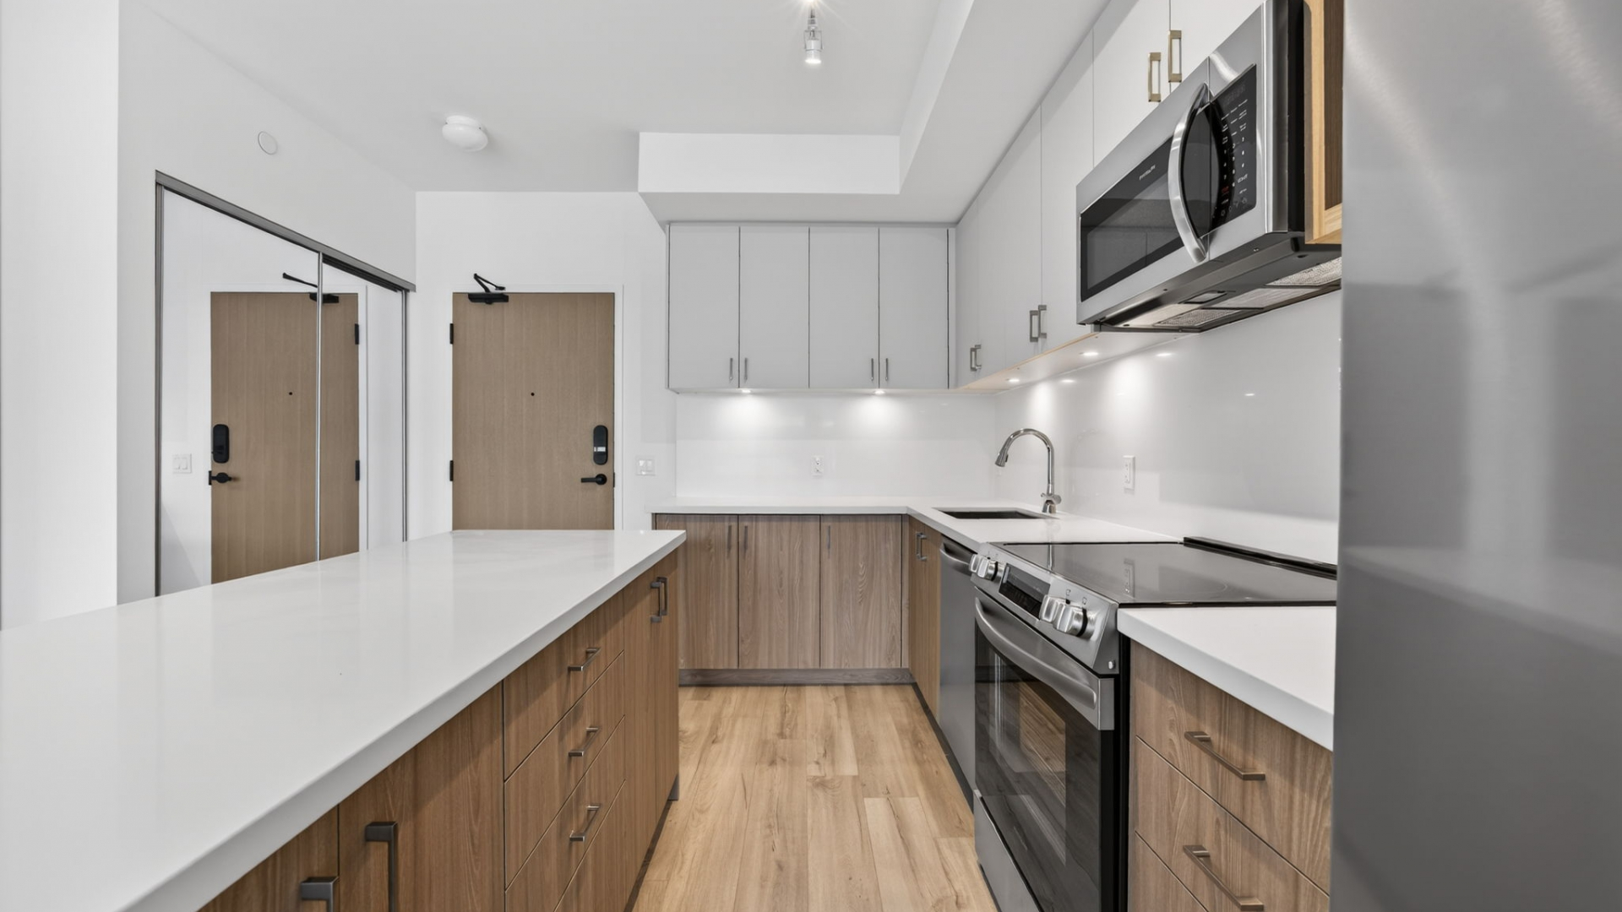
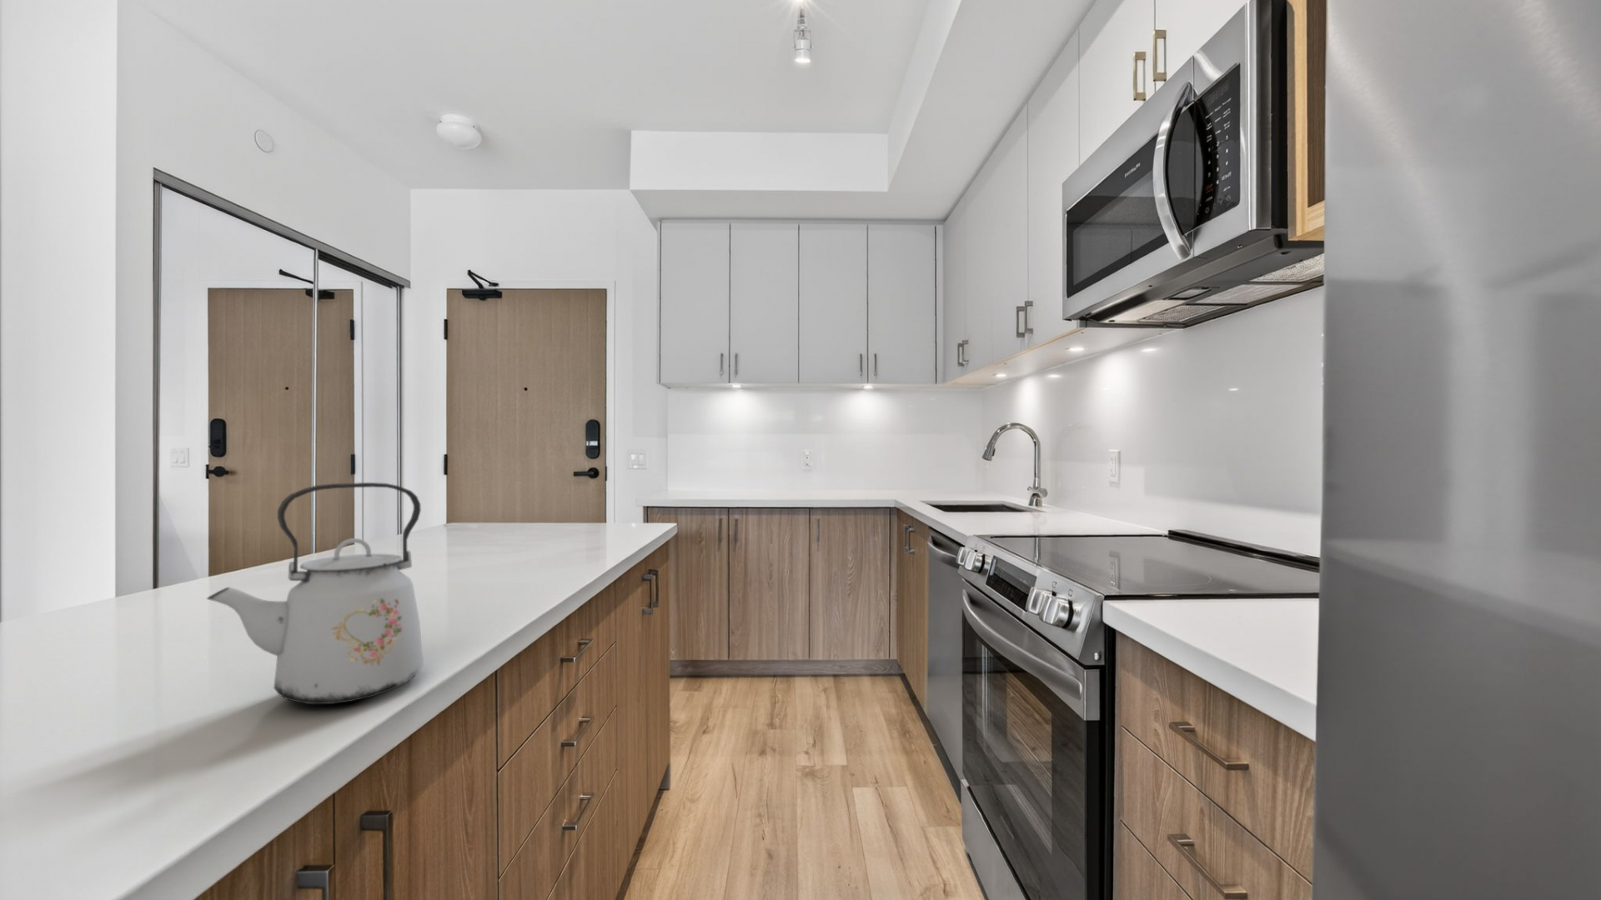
+ kettle [206,481,424,705]
